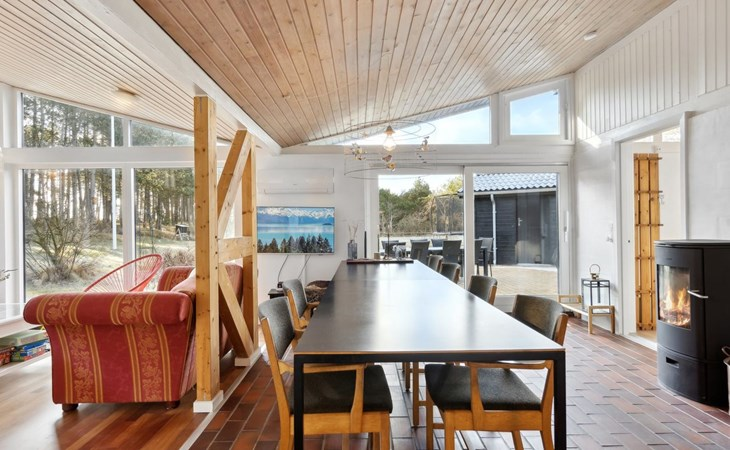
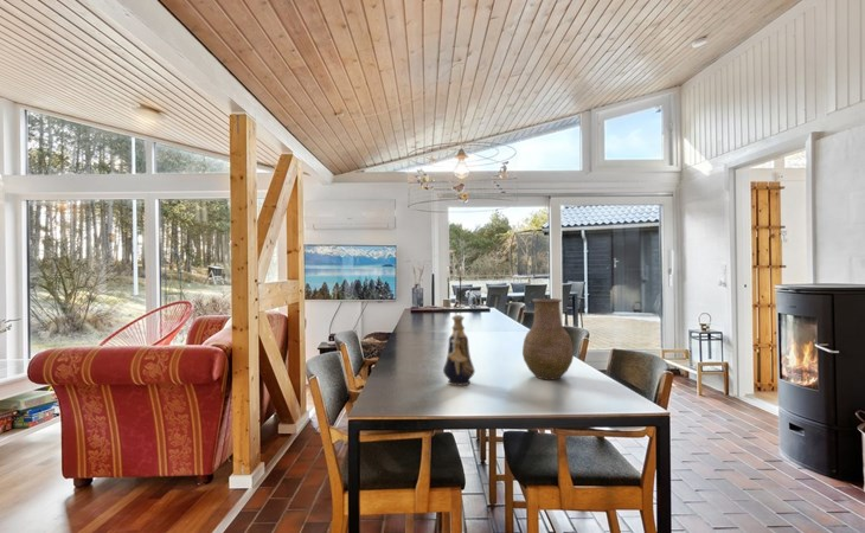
+ decorative vase [442,314,476,386]
+ vase [521,297,575,380]
